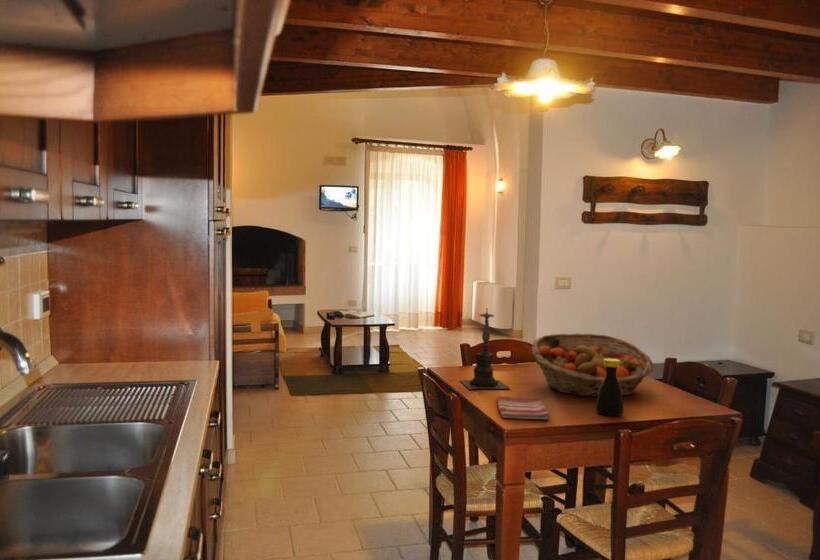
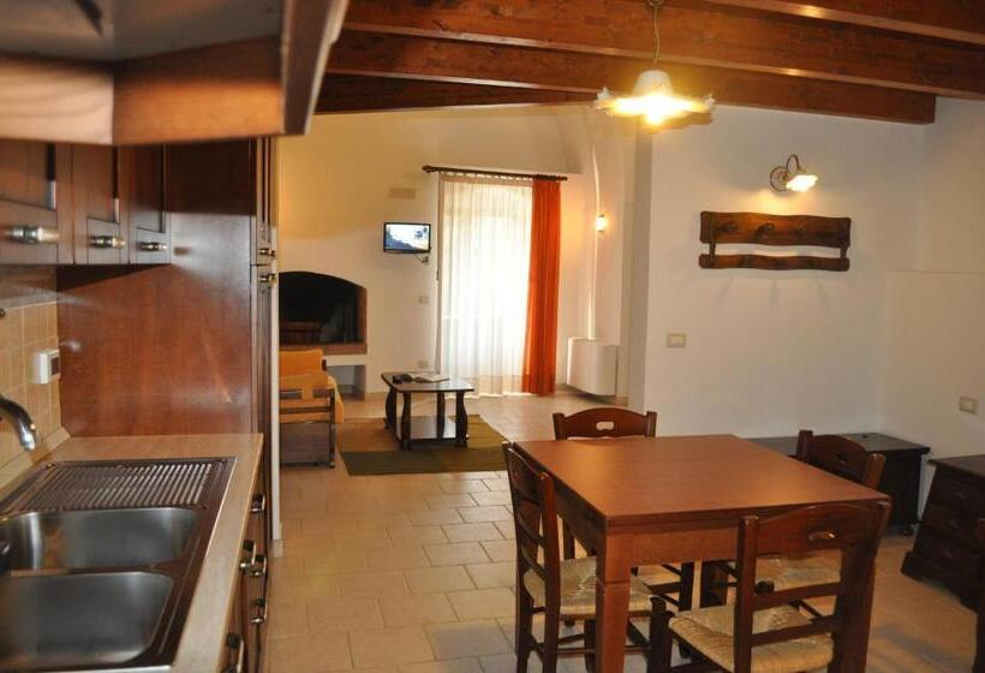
- fruit basket [531,332,654,397]
- bottle [595,359,624,417]
- dish towel [495,395,550,421]
- candle holder [459,309,512,390]
